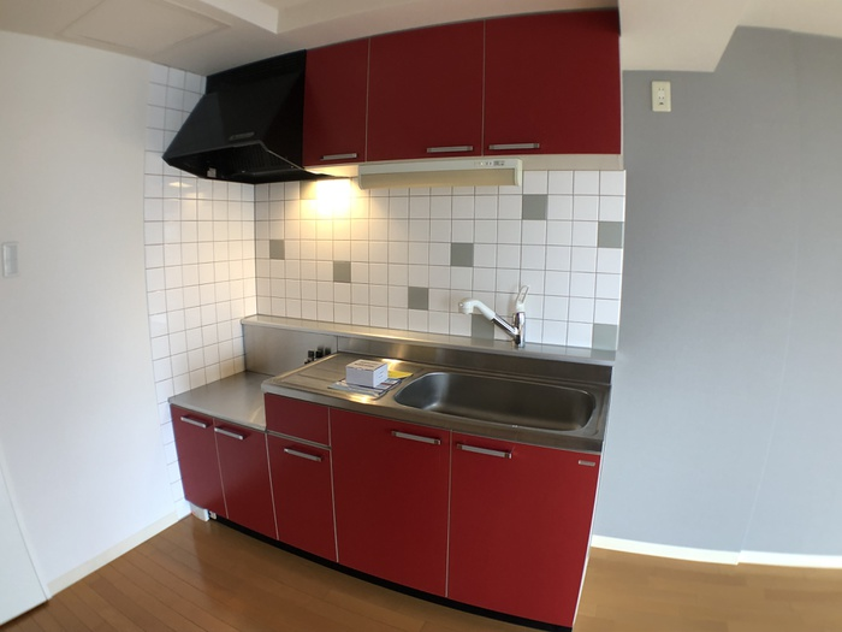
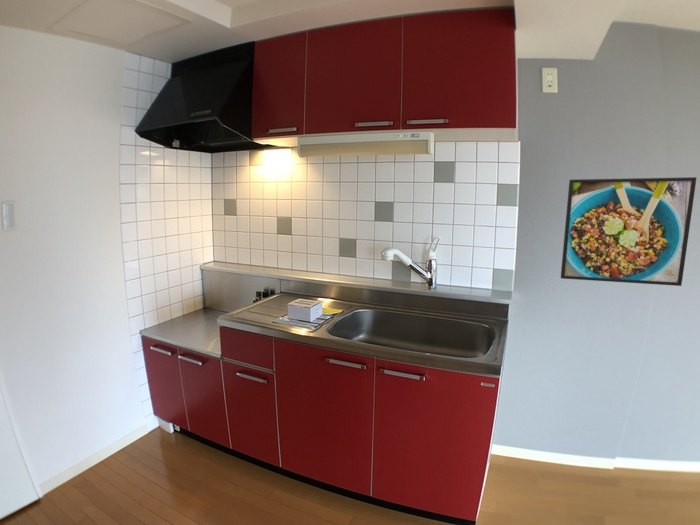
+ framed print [560,176,697,287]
